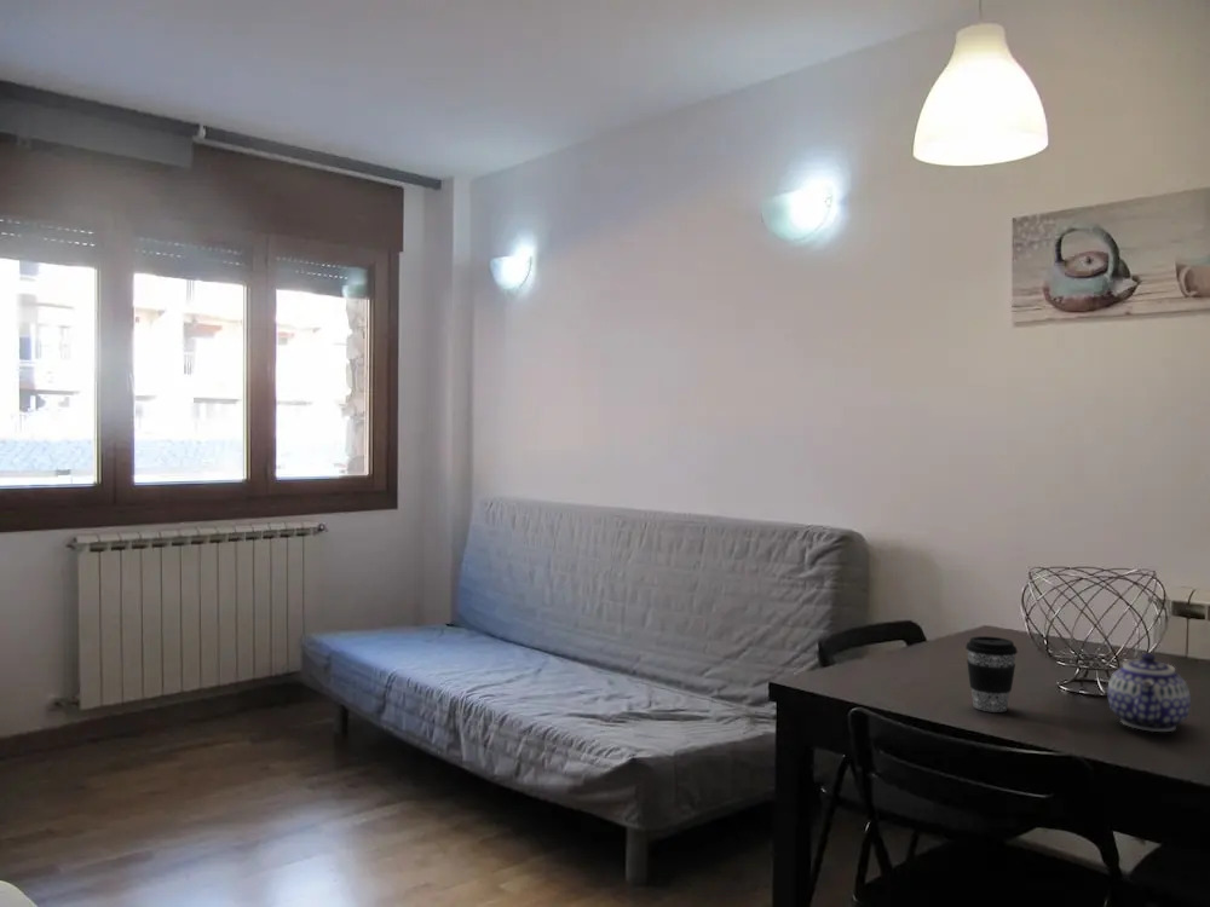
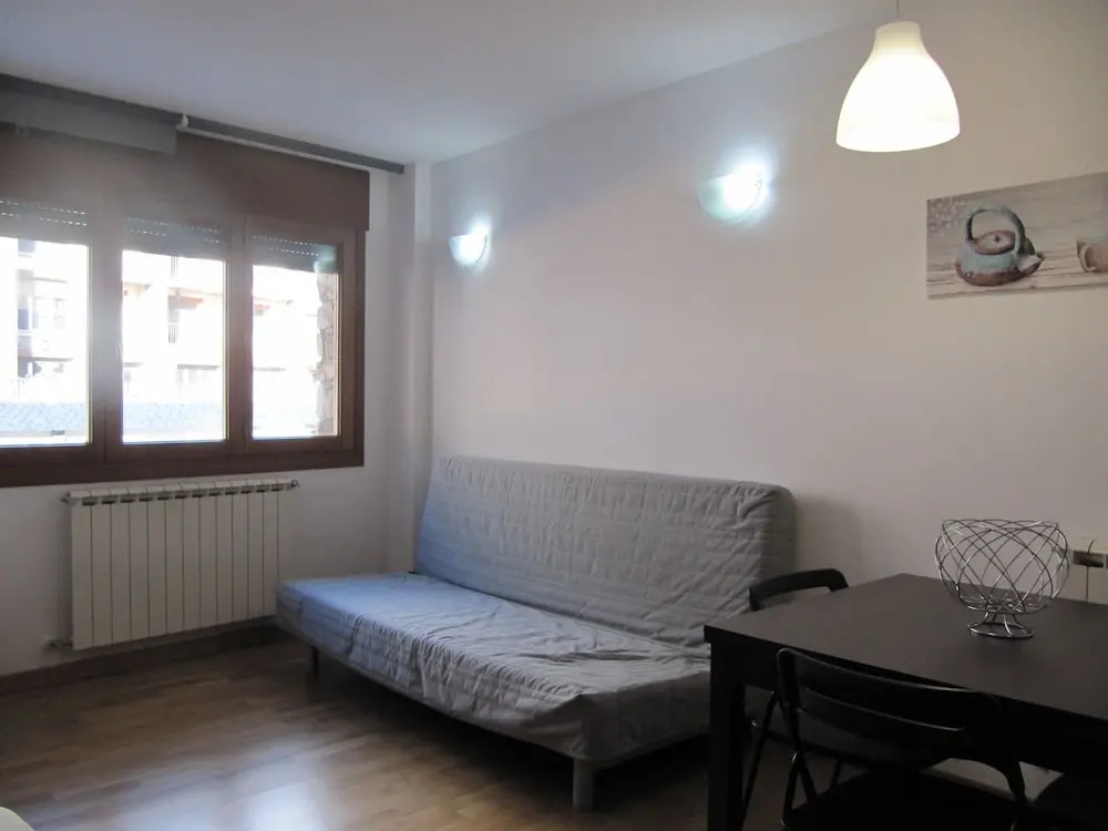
- teapot [1106,652,1192,733]
- coffee cup [964,635,1019,714]
